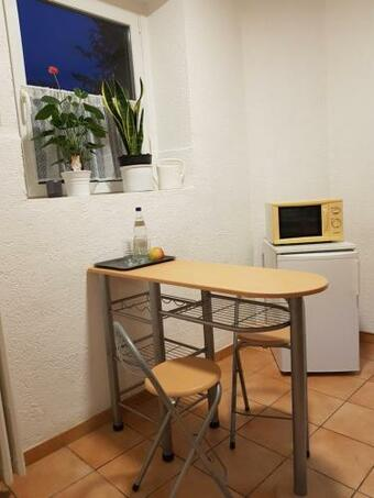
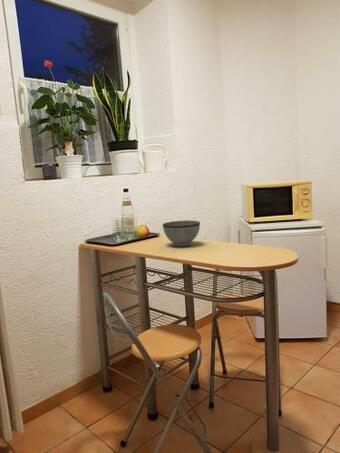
+ bowl [162,219,201,247]
